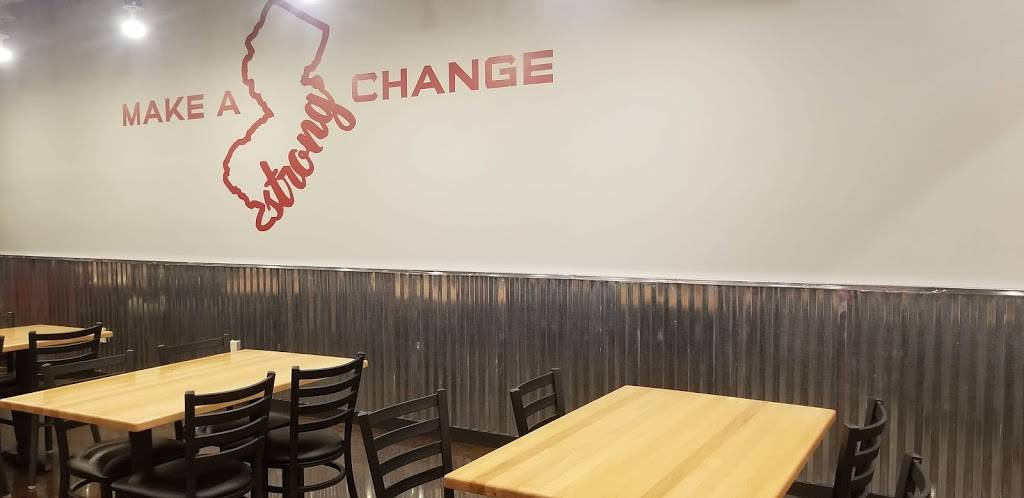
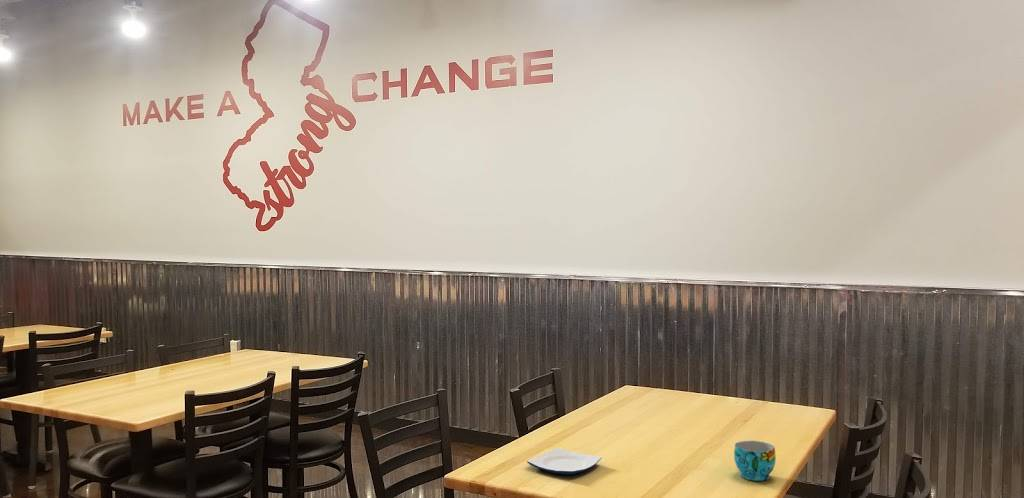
+ cup [733,440,777,482]
+ plate [526,447,602,475]
